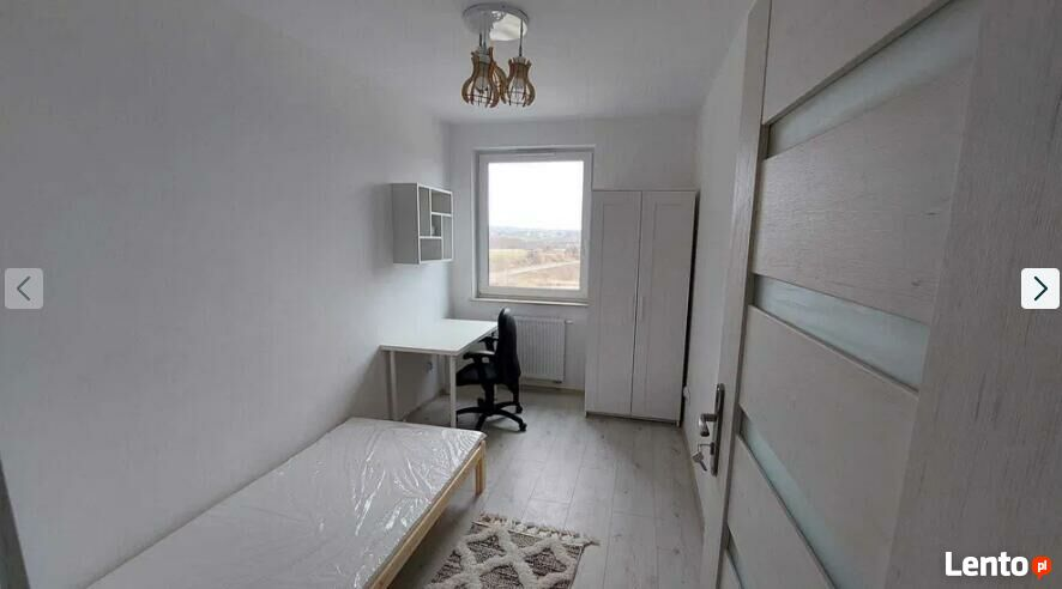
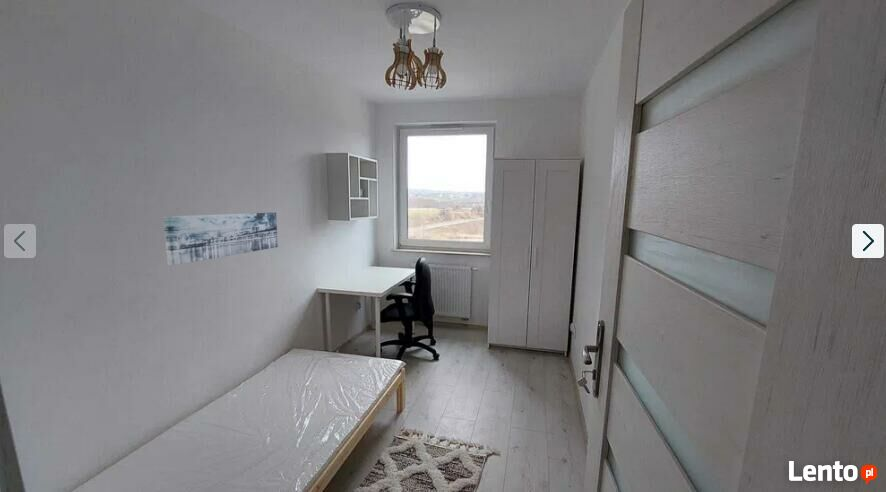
+ wall art [162,212,279,266]
